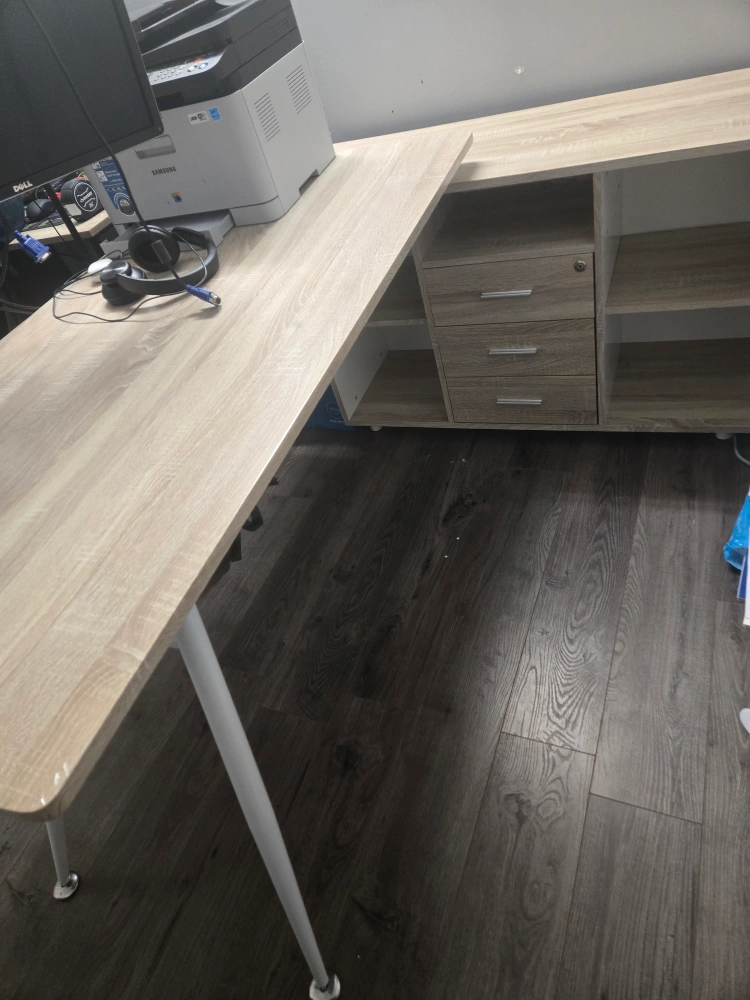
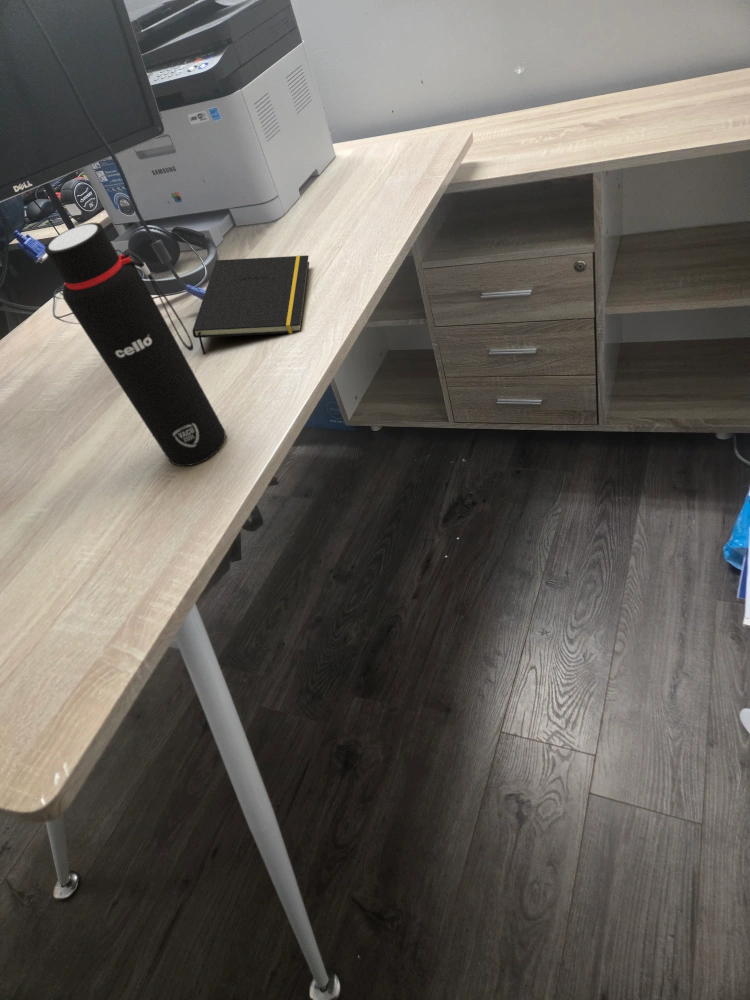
+ notepad [191,254,310,355]
+ water bottle [44,222,227,467]
